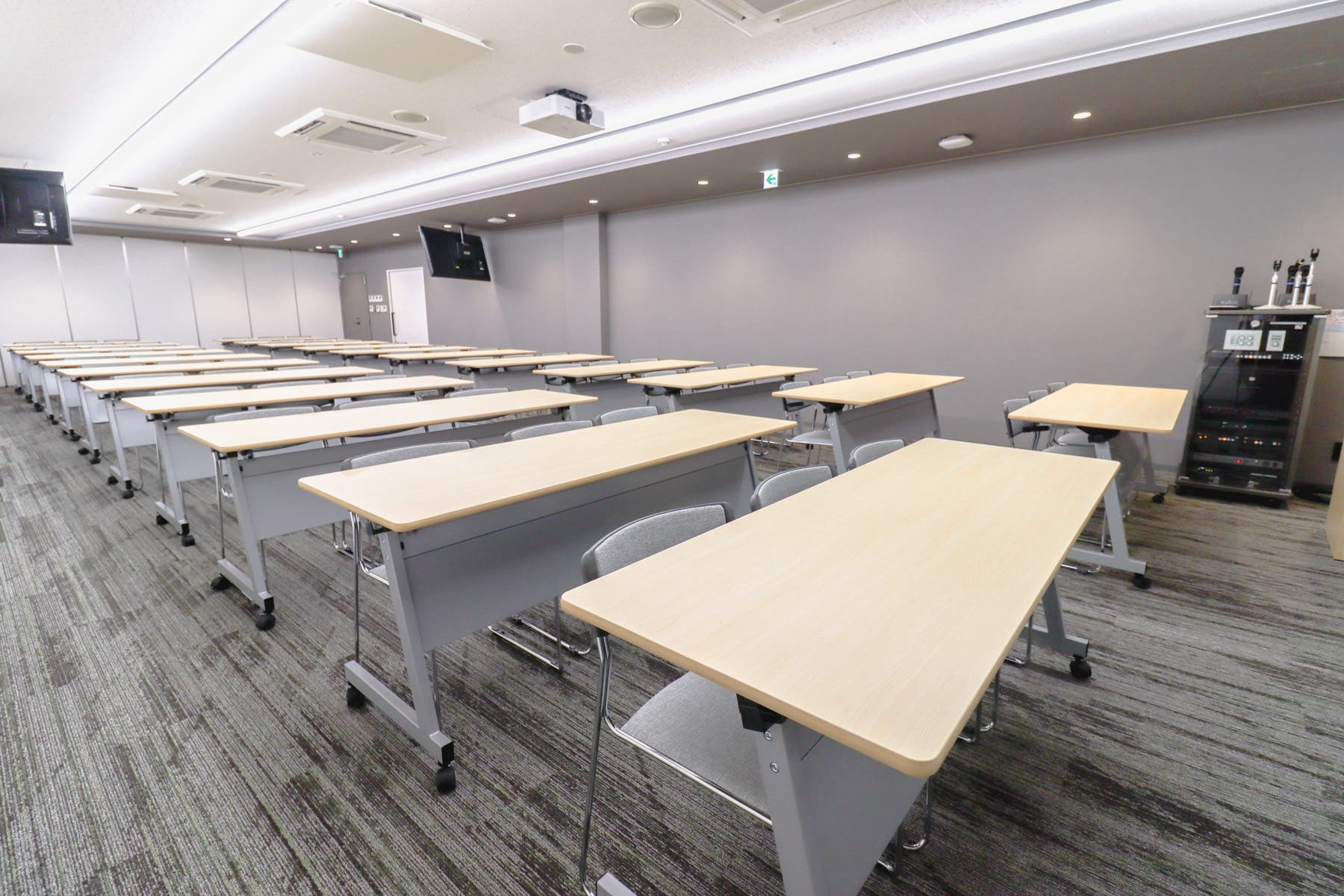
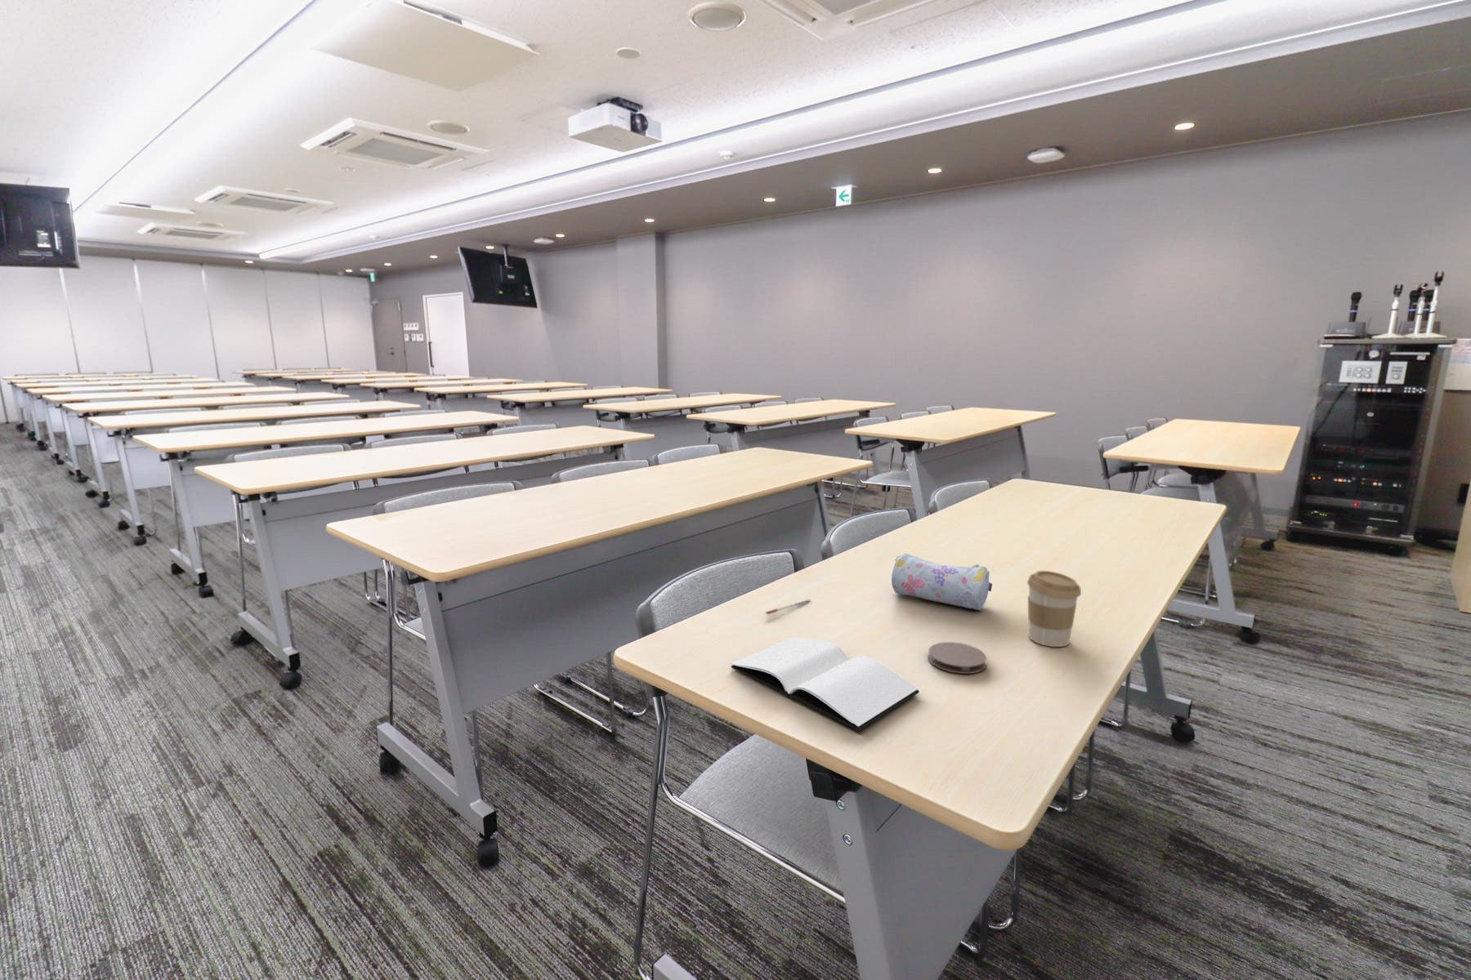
+ coffee cup [1027,570,1082,648]
+ coaster [927,641,987,675]
+ pen [764,598,811,615]
+ pencil case [891,552,993,611]
+ book [731,637,920,732]
